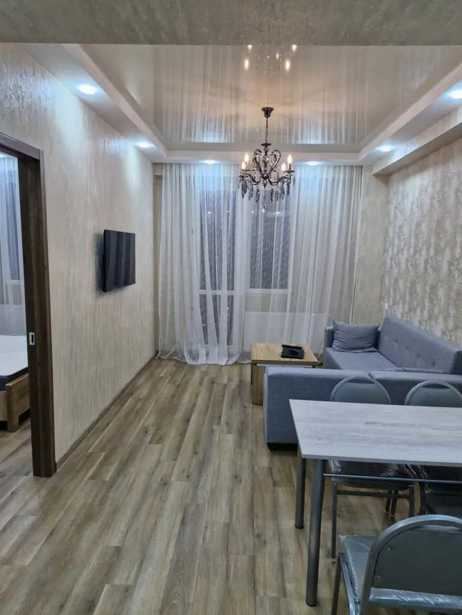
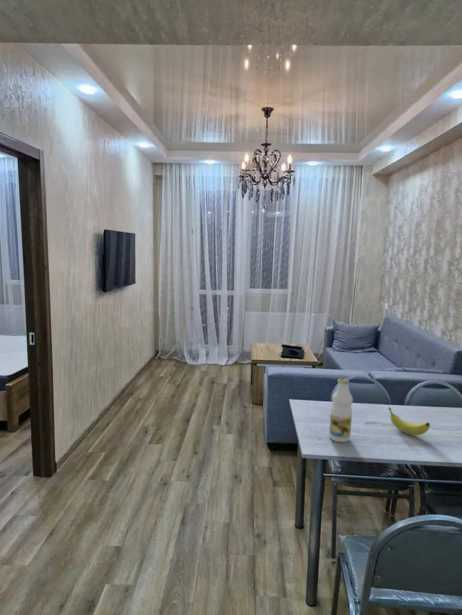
+ bottle [328,378,354,443]
+ fruit [387,406,431,436]
